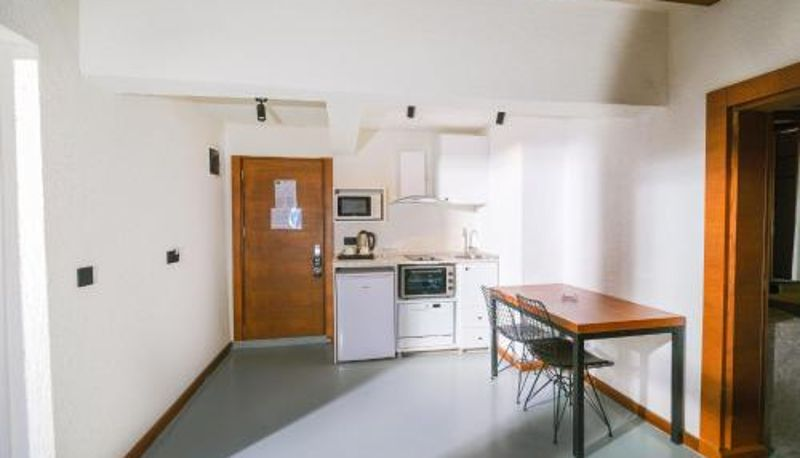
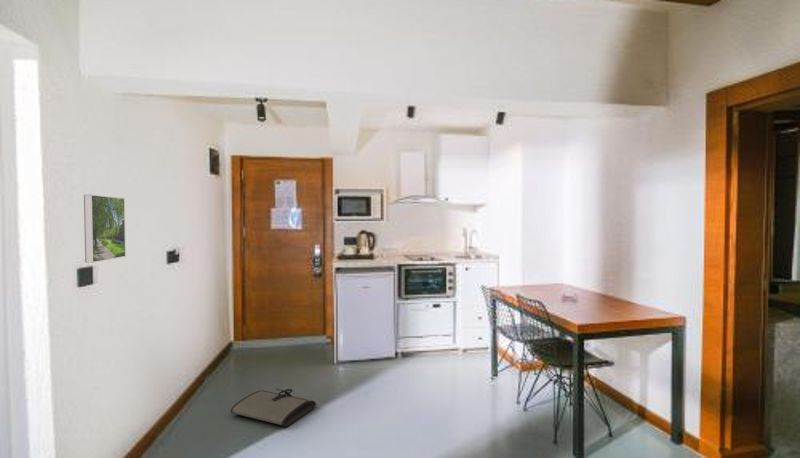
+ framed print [83,194,127,264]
+ tool roll [229,388,317,428]
